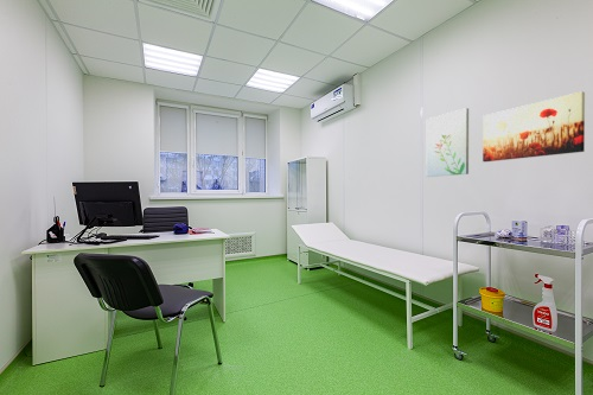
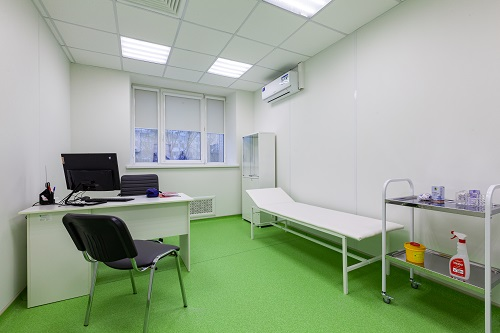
- wall art [426,107,470,178]
- wall art [482,90,586,163]
